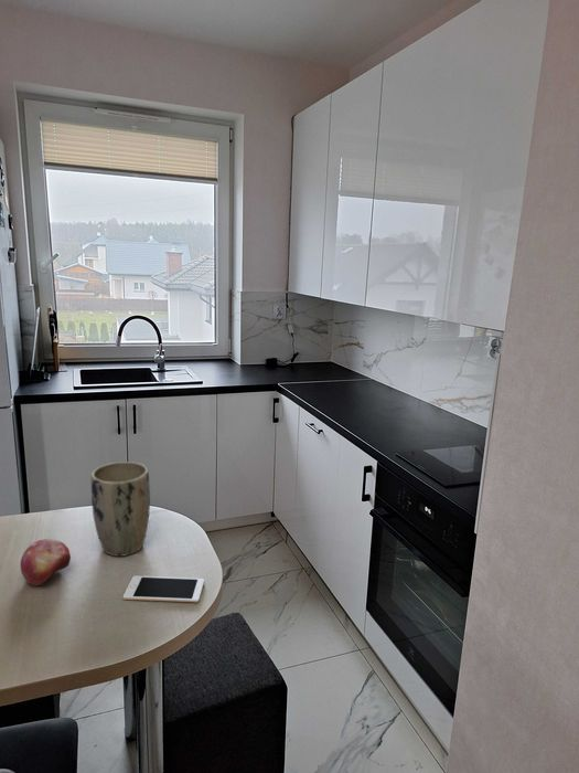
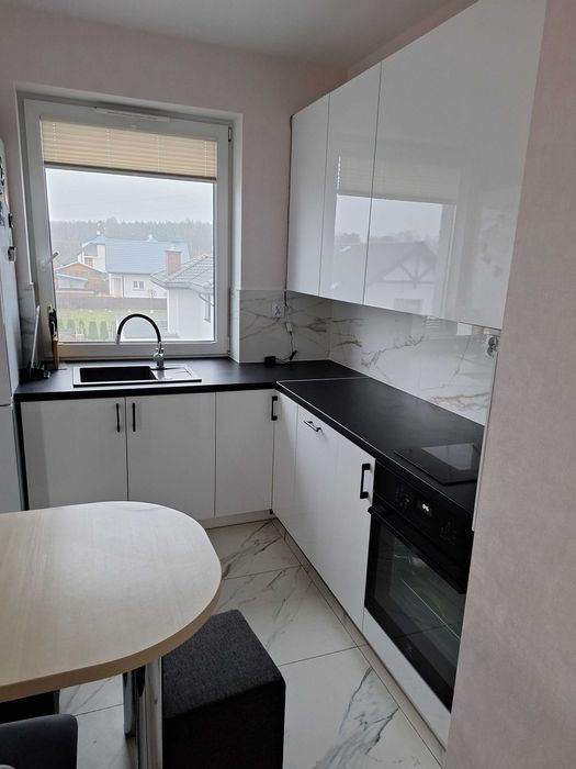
- plant pot [90,460,151,558]
- cell phone [122,575,205,603]
- fruit [20,538,72,586]
